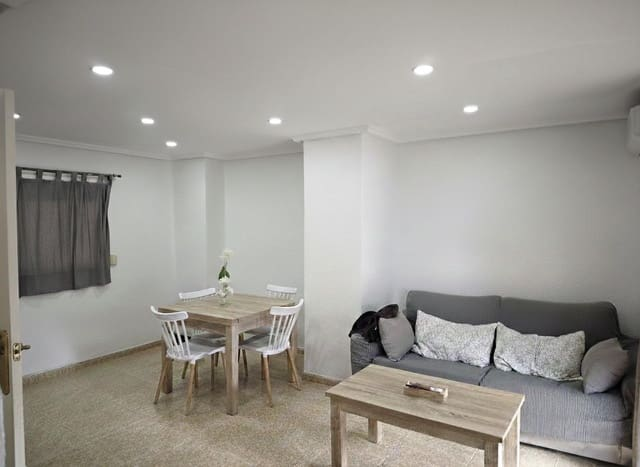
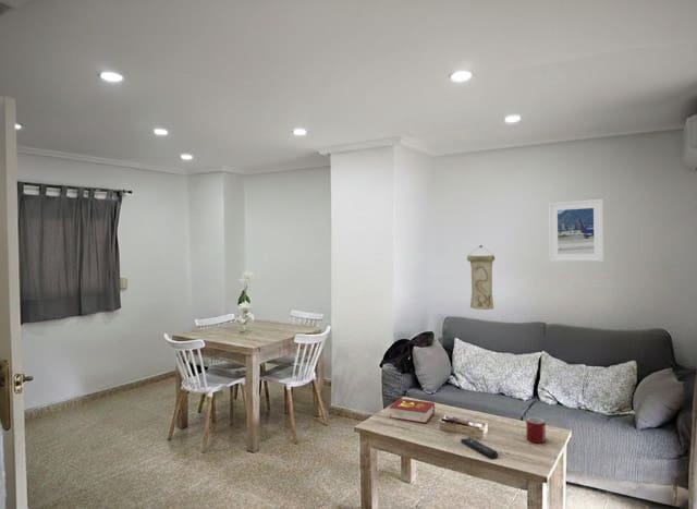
+ mug [525,416,547,444]
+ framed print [548,198,604,263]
+ remote control [460,436,499,460]
+ book [389,398,436,424]
+ wall scroll [466,244,496,311]
